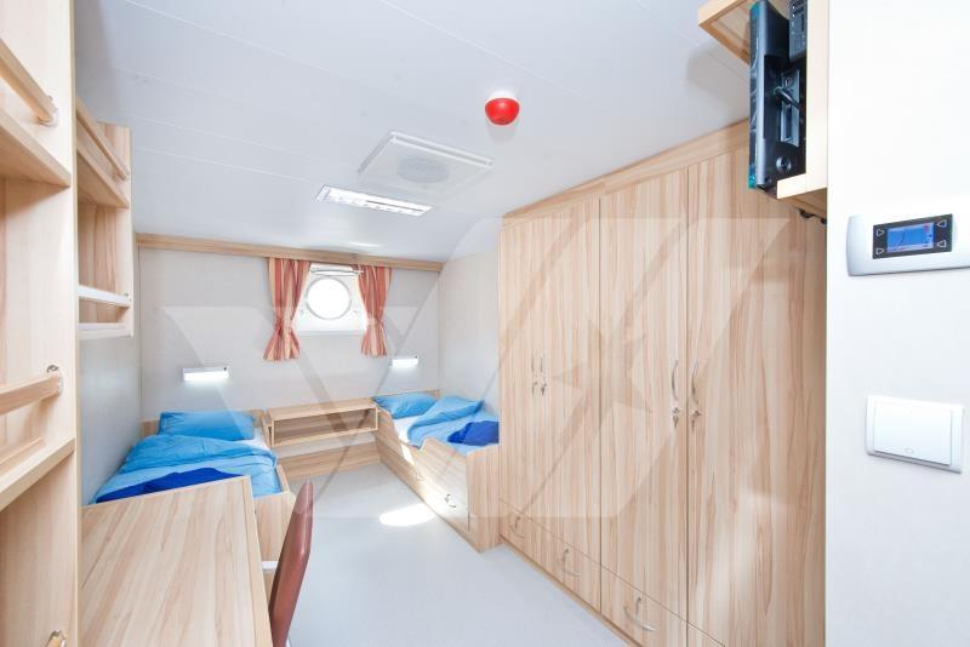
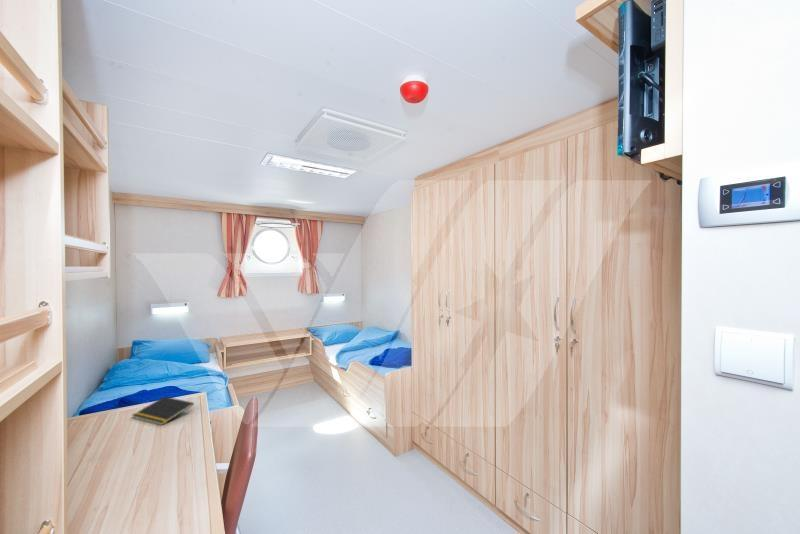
+ notepad [131,396,195,426]
